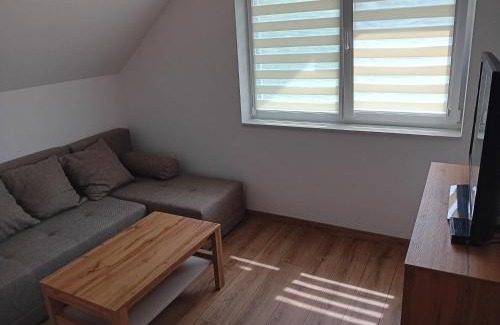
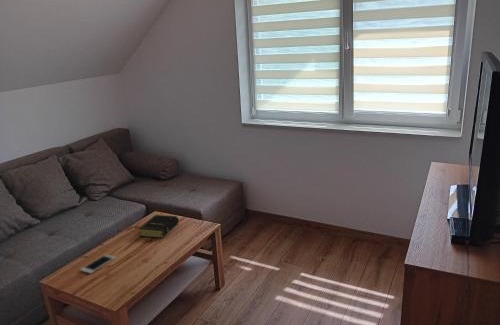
+ book [138,214,180,239]
+ cell phone [79,254,116,275]
